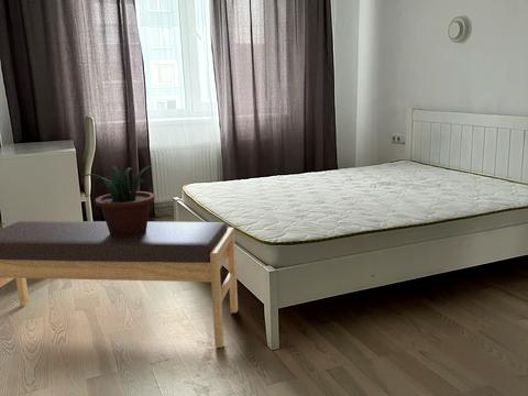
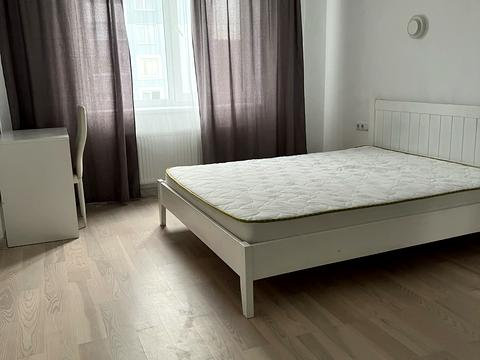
- potted plant [79,165,155,238]
- bench [0,220,239,349]
